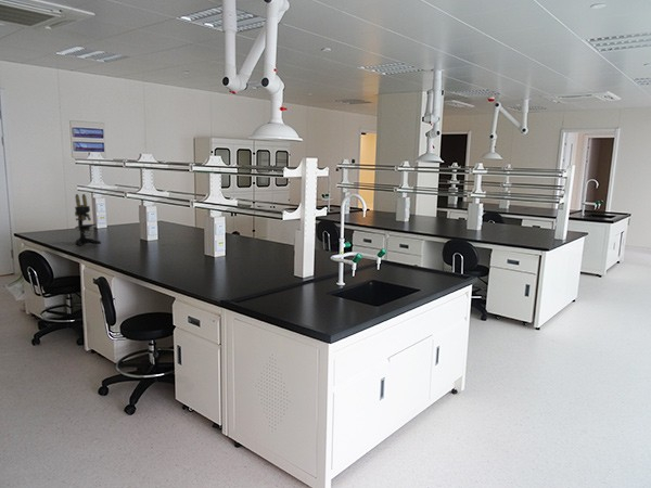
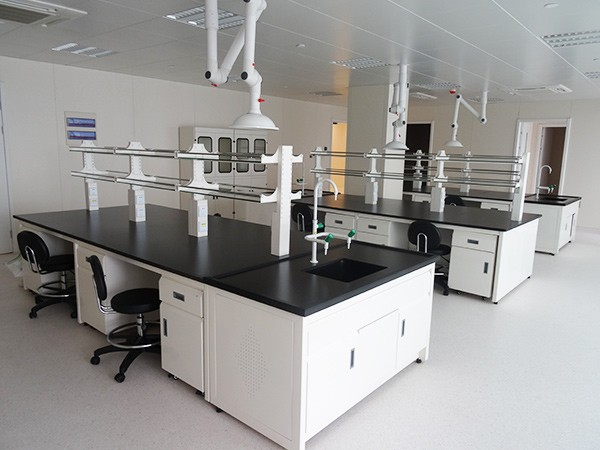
- microscope [74,193,102,247]
